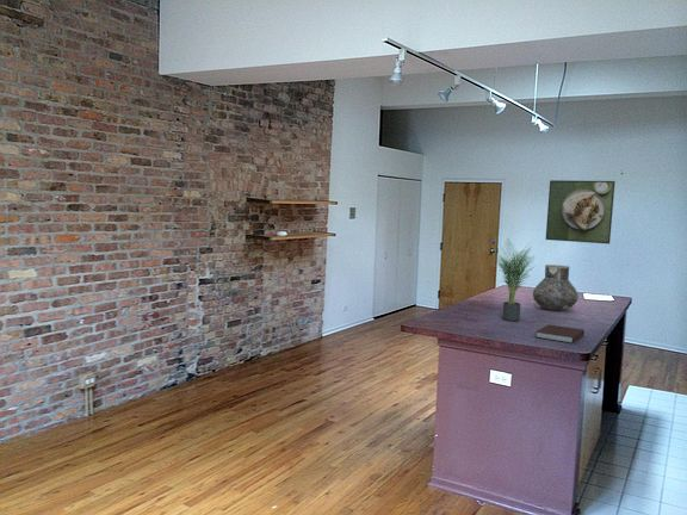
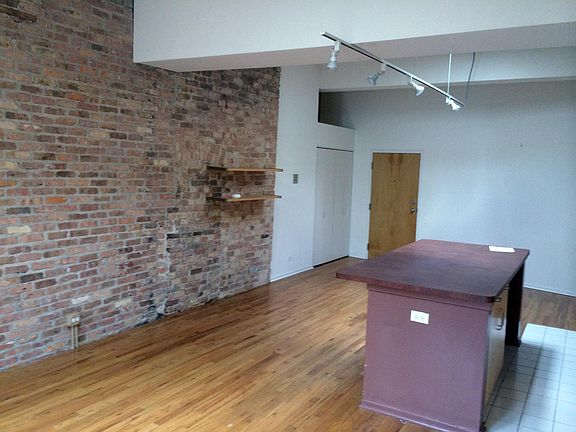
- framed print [545,179,617,246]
- notebook [534,323,586,345]
- potted plant [489,237,536,322]
- vase [532,263,580,311]
